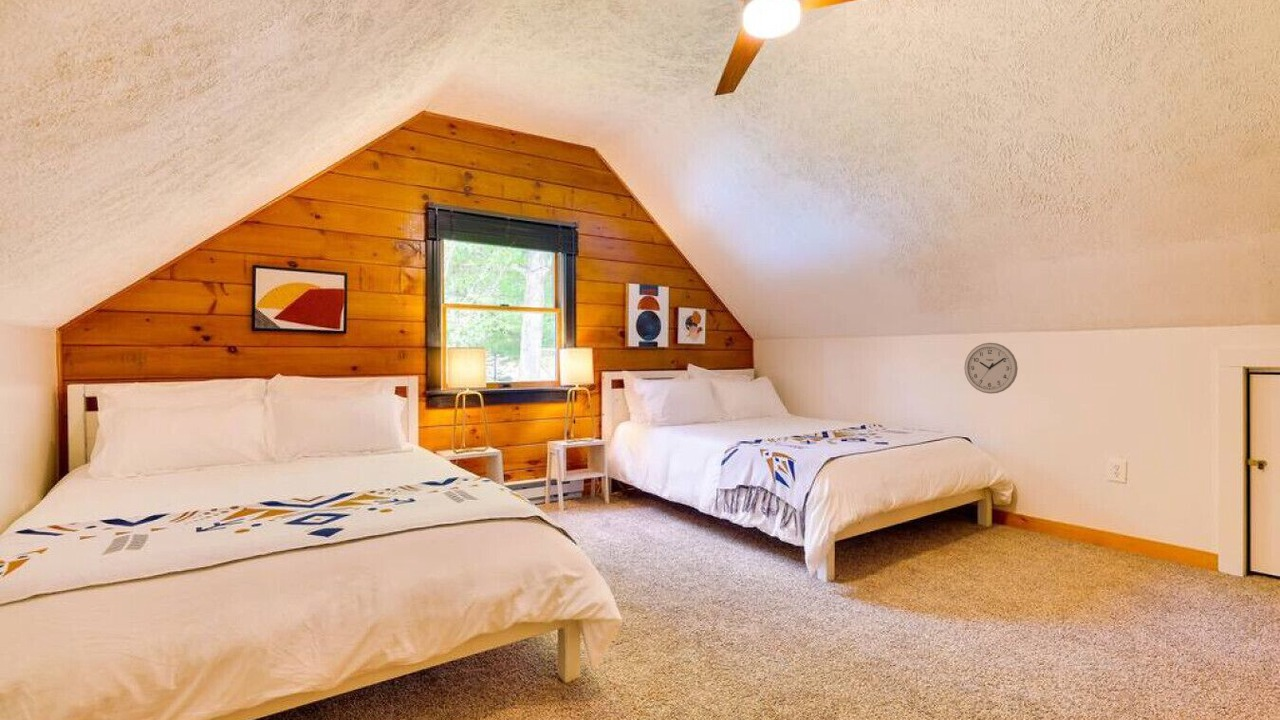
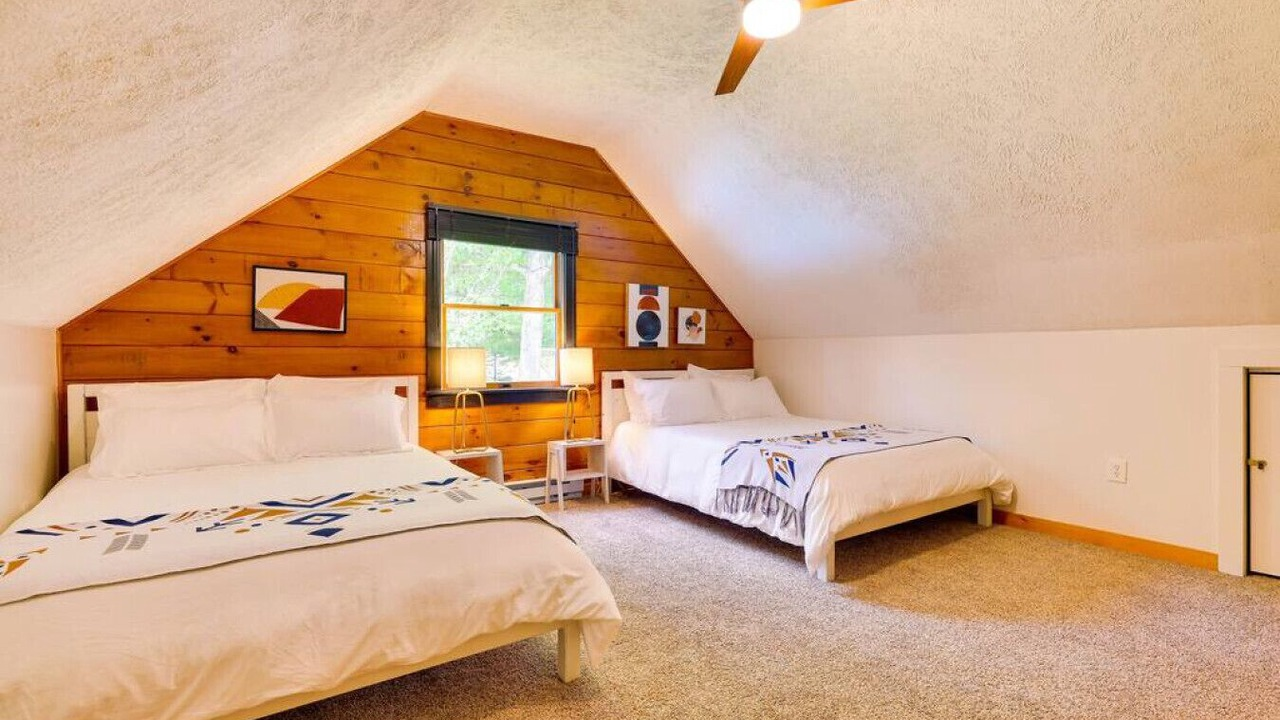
- wall clock [963,342,1019,395]
